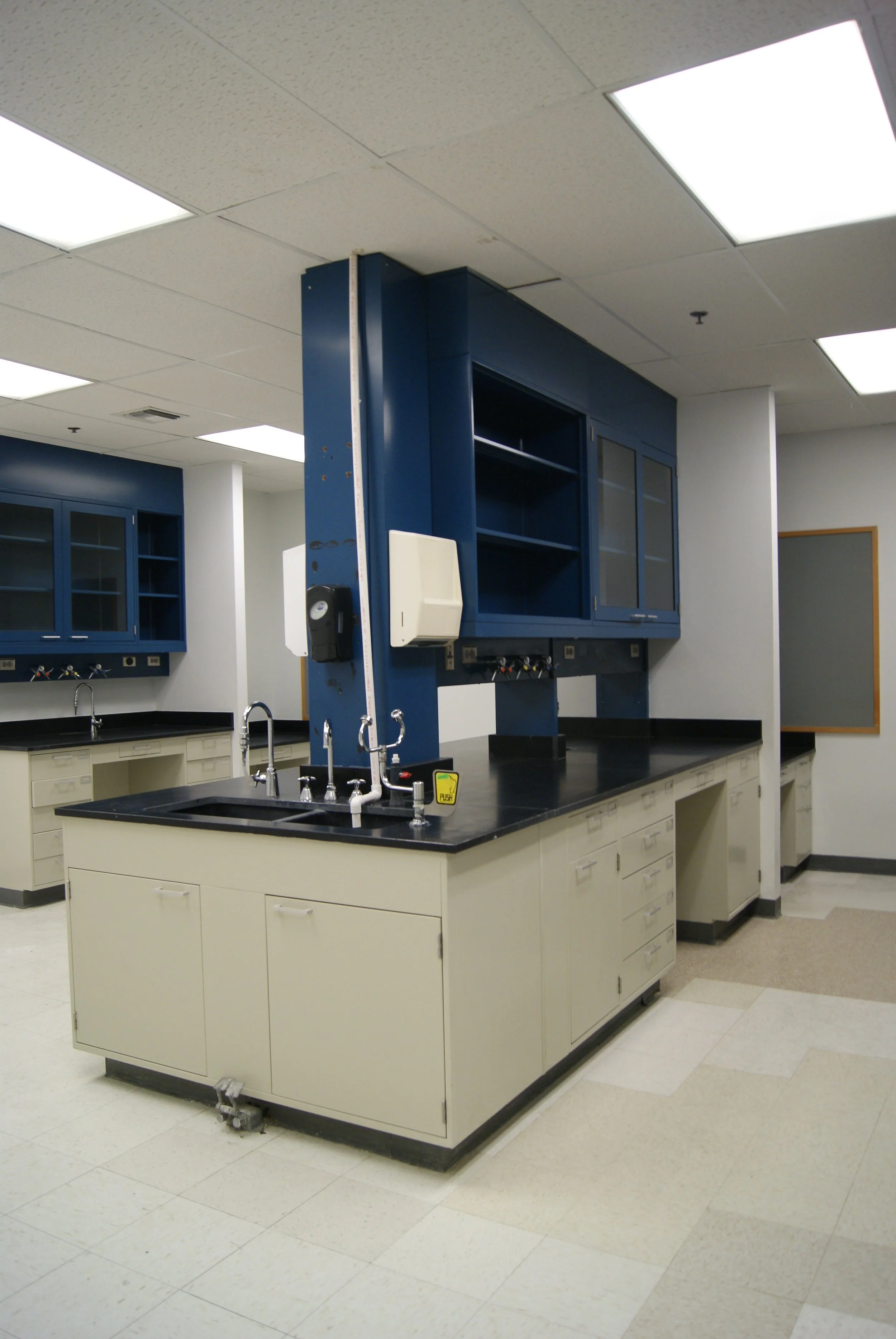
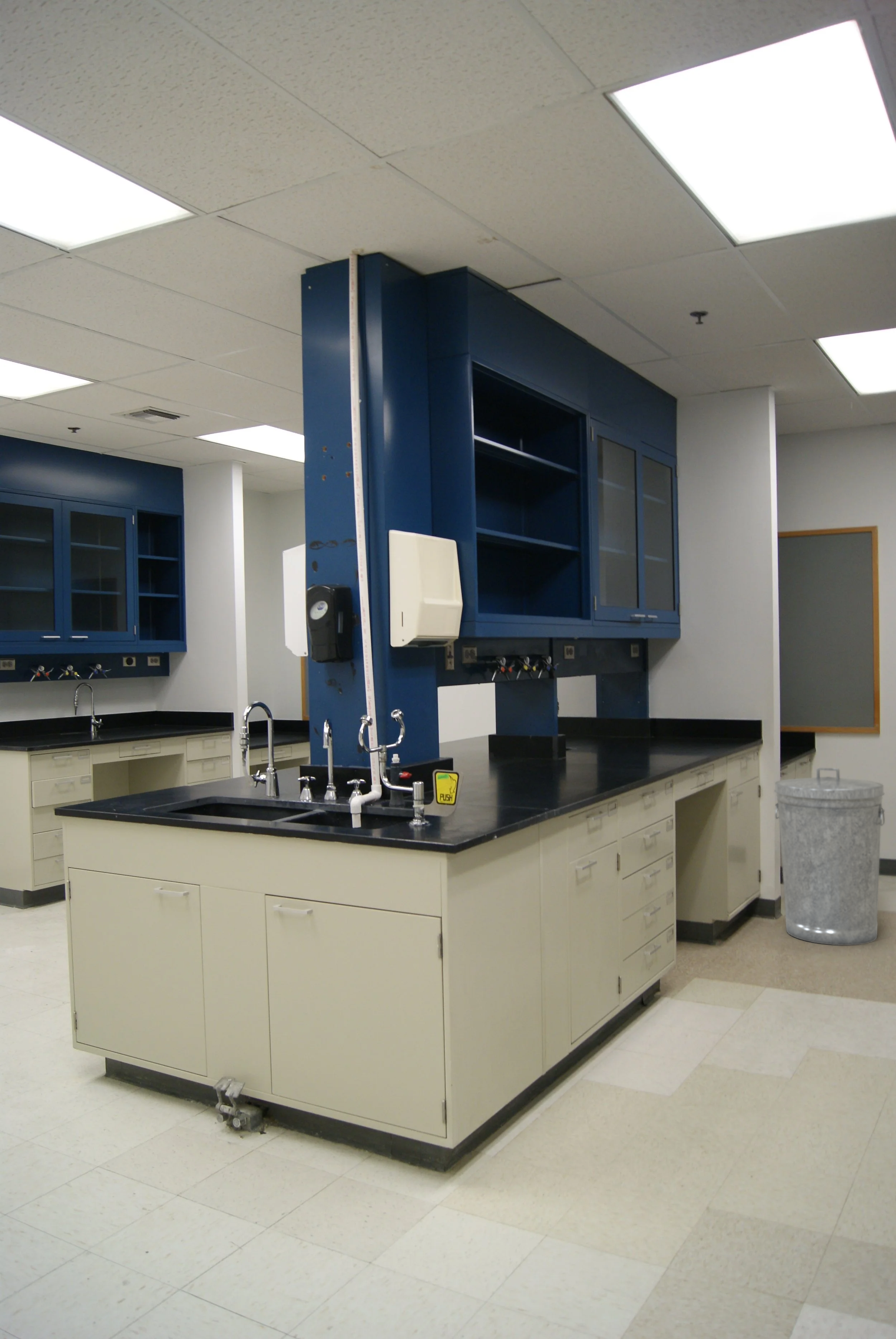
+ trash can [774,767,885,946]
